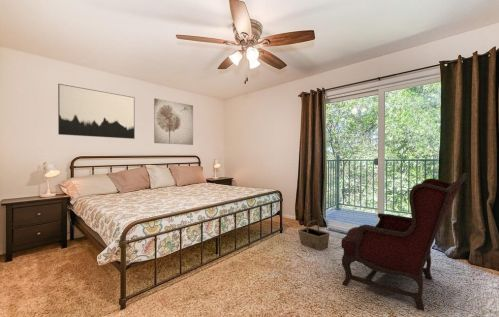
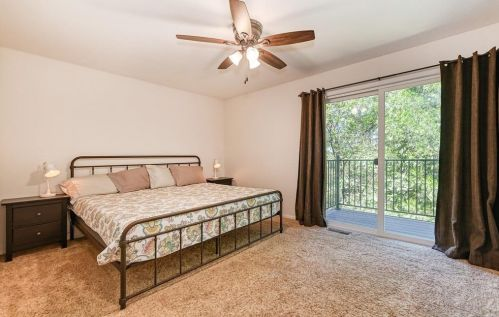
- armchair [340,172,467,312]
- basket [297,219,331,251]
- wall art [153,97,194,146]
- wall art [57,83,136,140]
